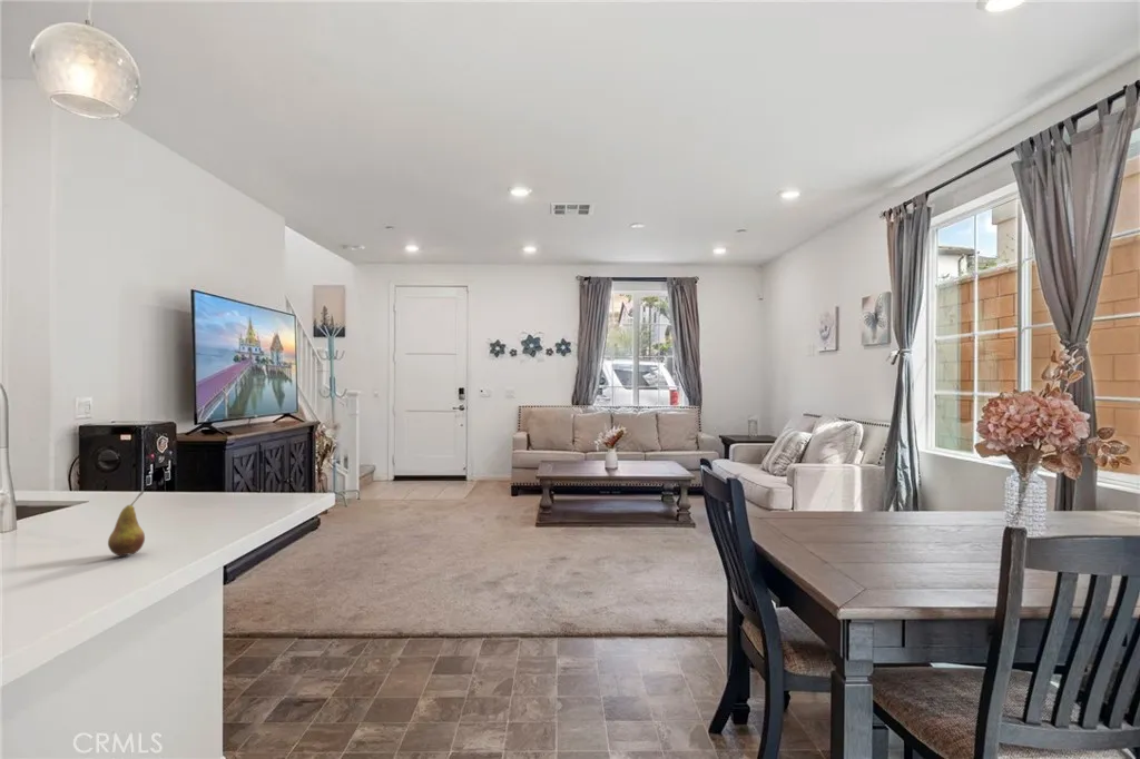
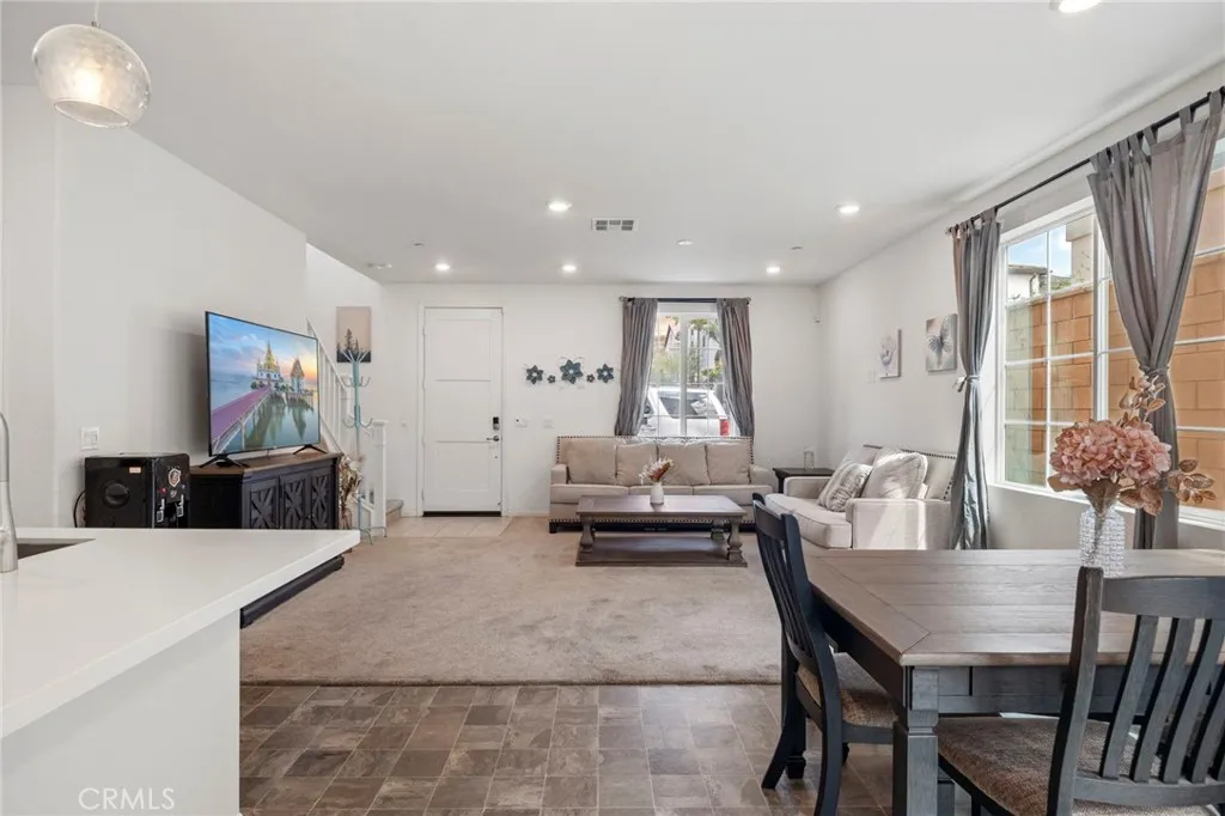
- fruit [107,491,146,556]
